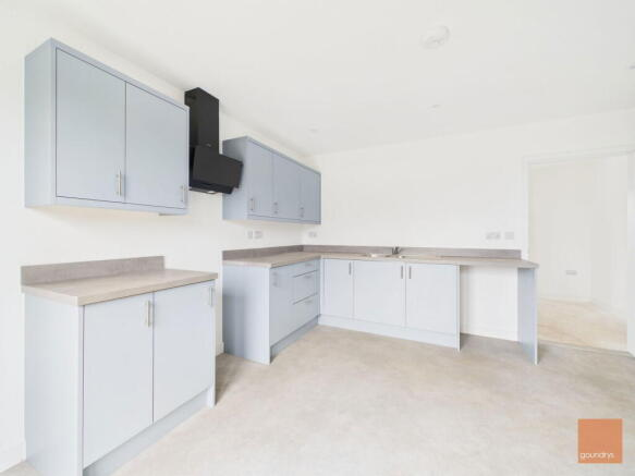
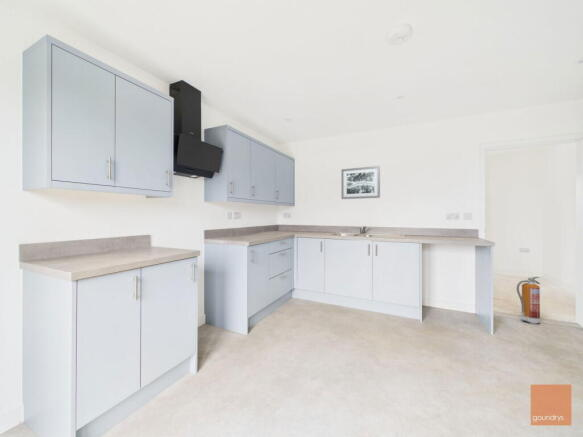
+ wall art [340,165,381,200]
+ fire extinguisher [516,276,541,325]
